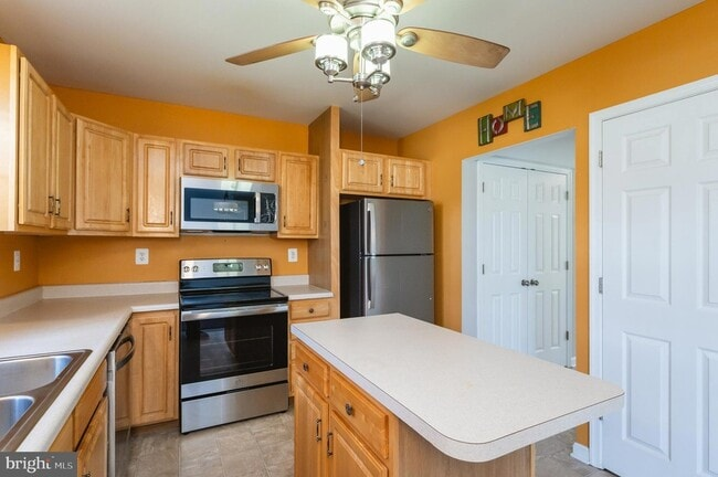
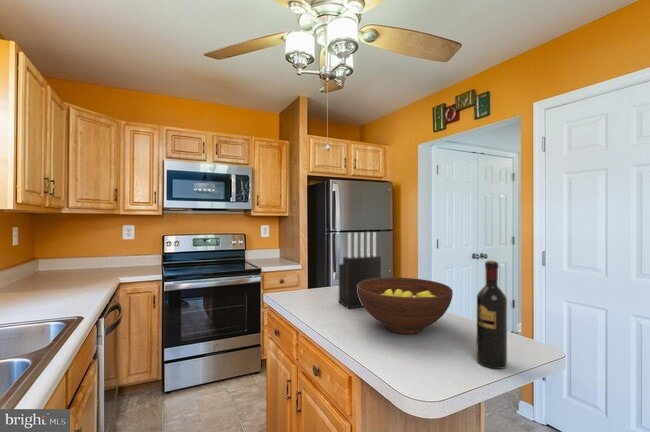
+ fruit bowl [358,277,454,335]
+ knife block [338,231,382,309]
+ wine bottle [476,260,508,370]
